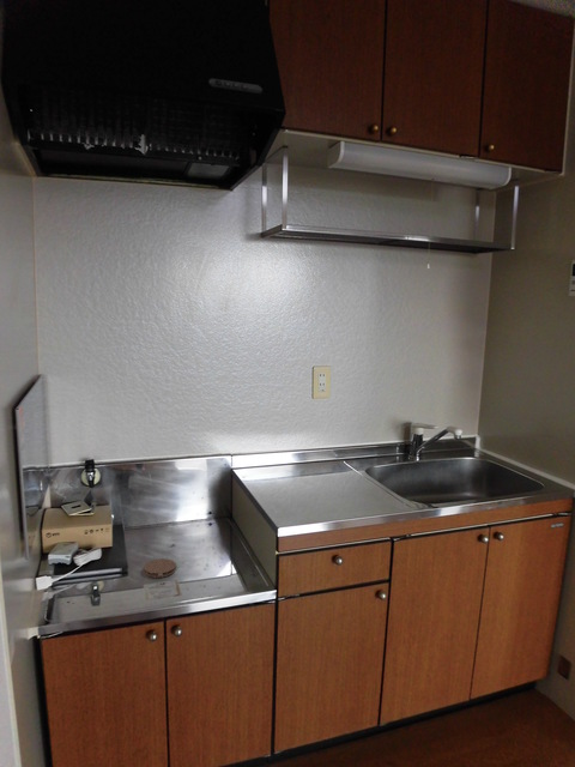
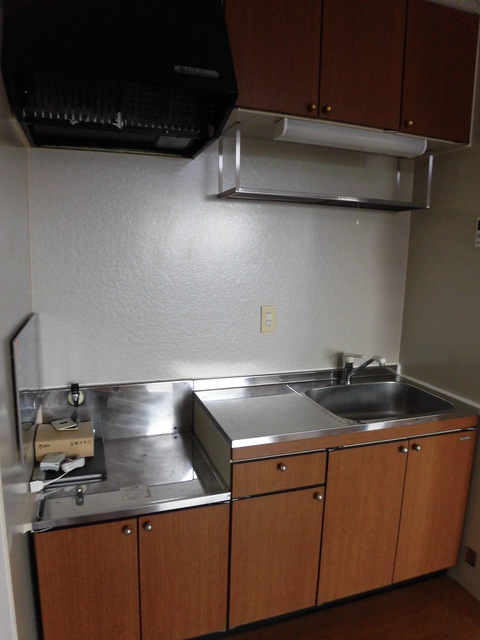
- coaster [143,557,177,579]
